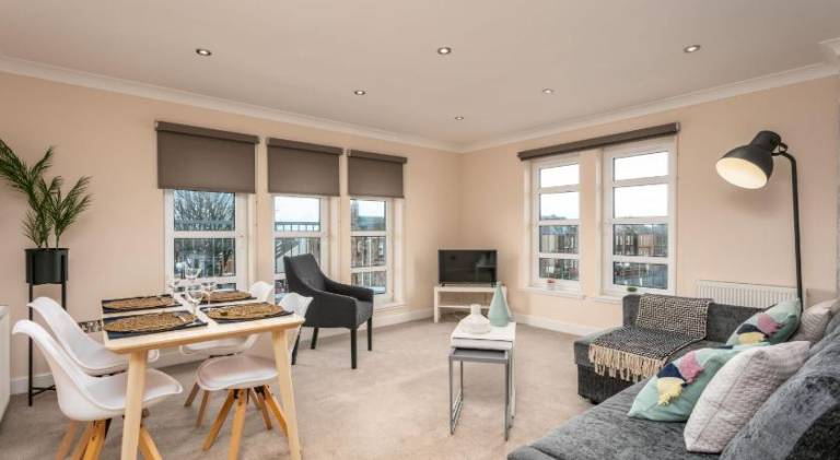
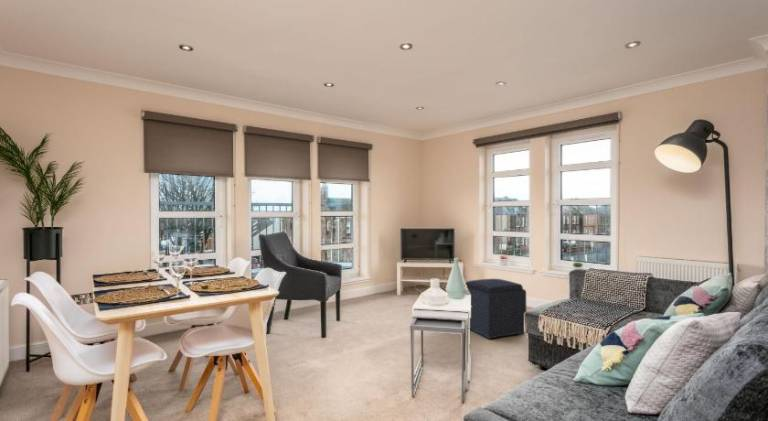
+ ottoman [465,278,527,340]
